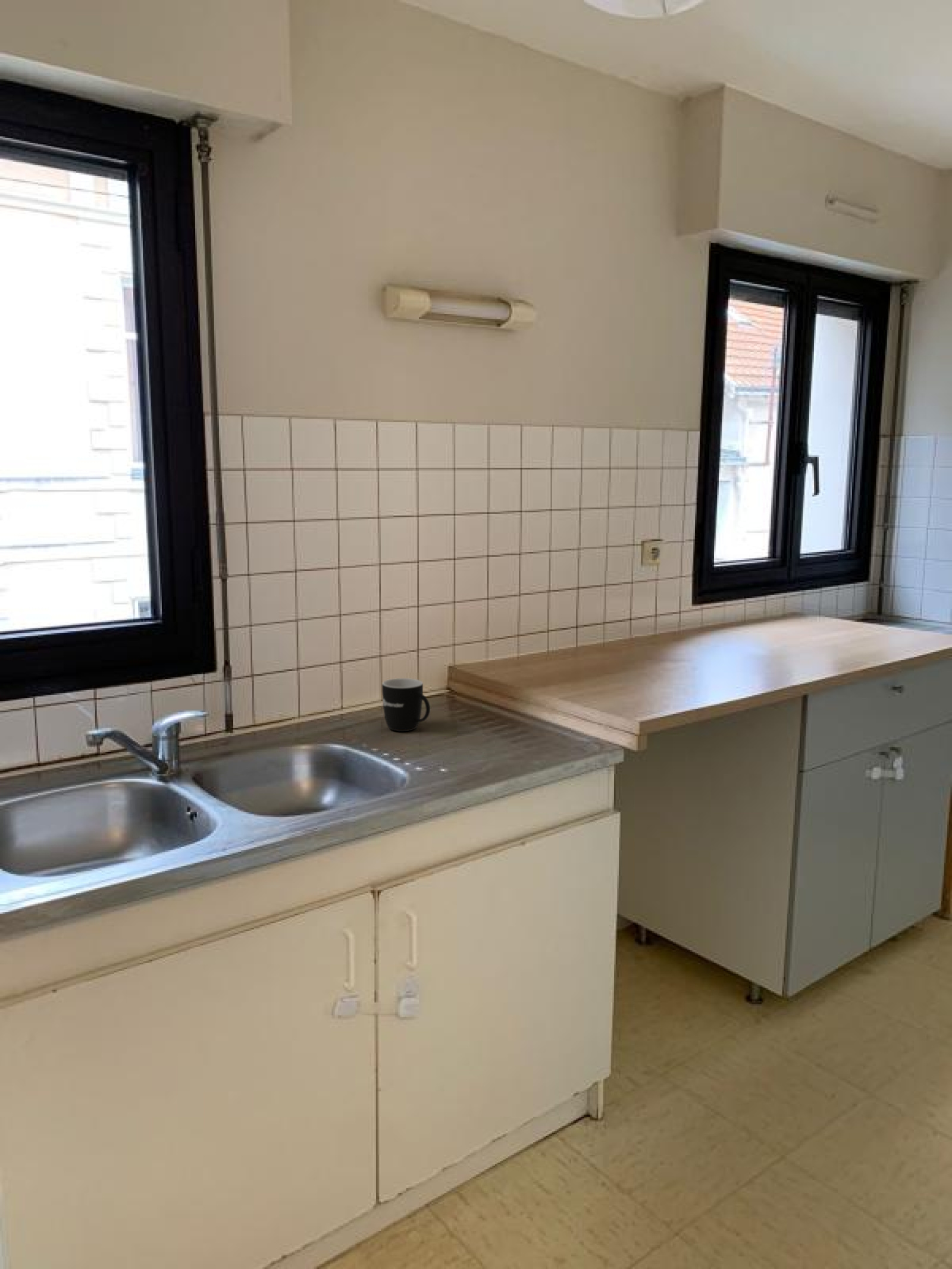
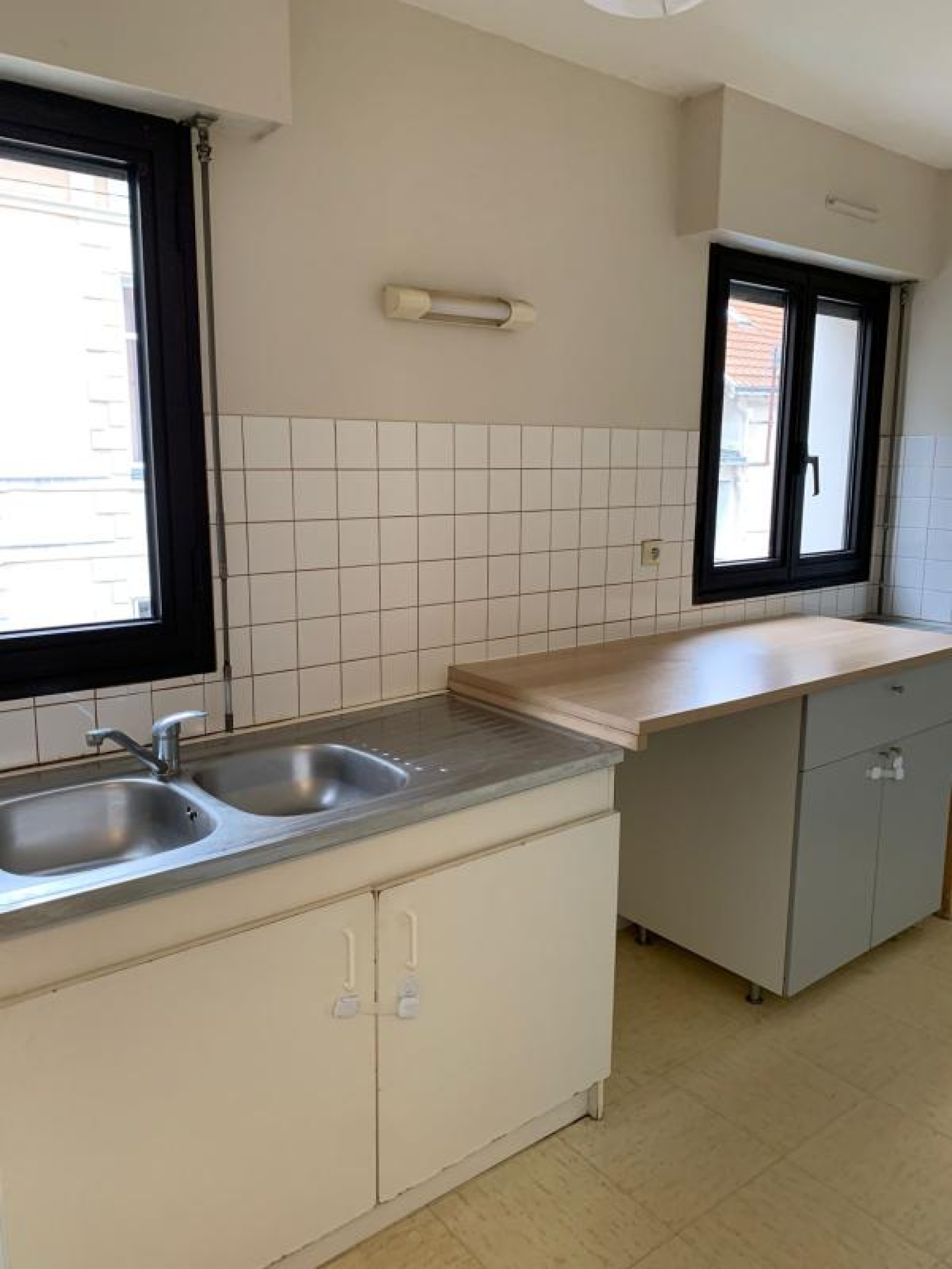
- mug [381,678,431,732]
